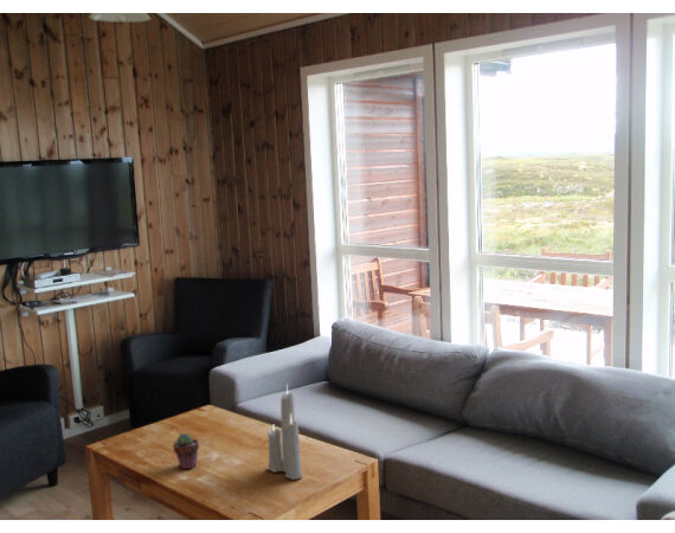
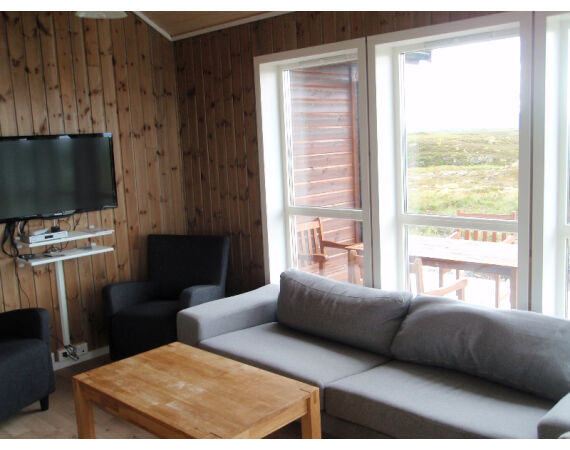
- candle [266,383,304,481]
- potted succulent [172,432,200,470]
